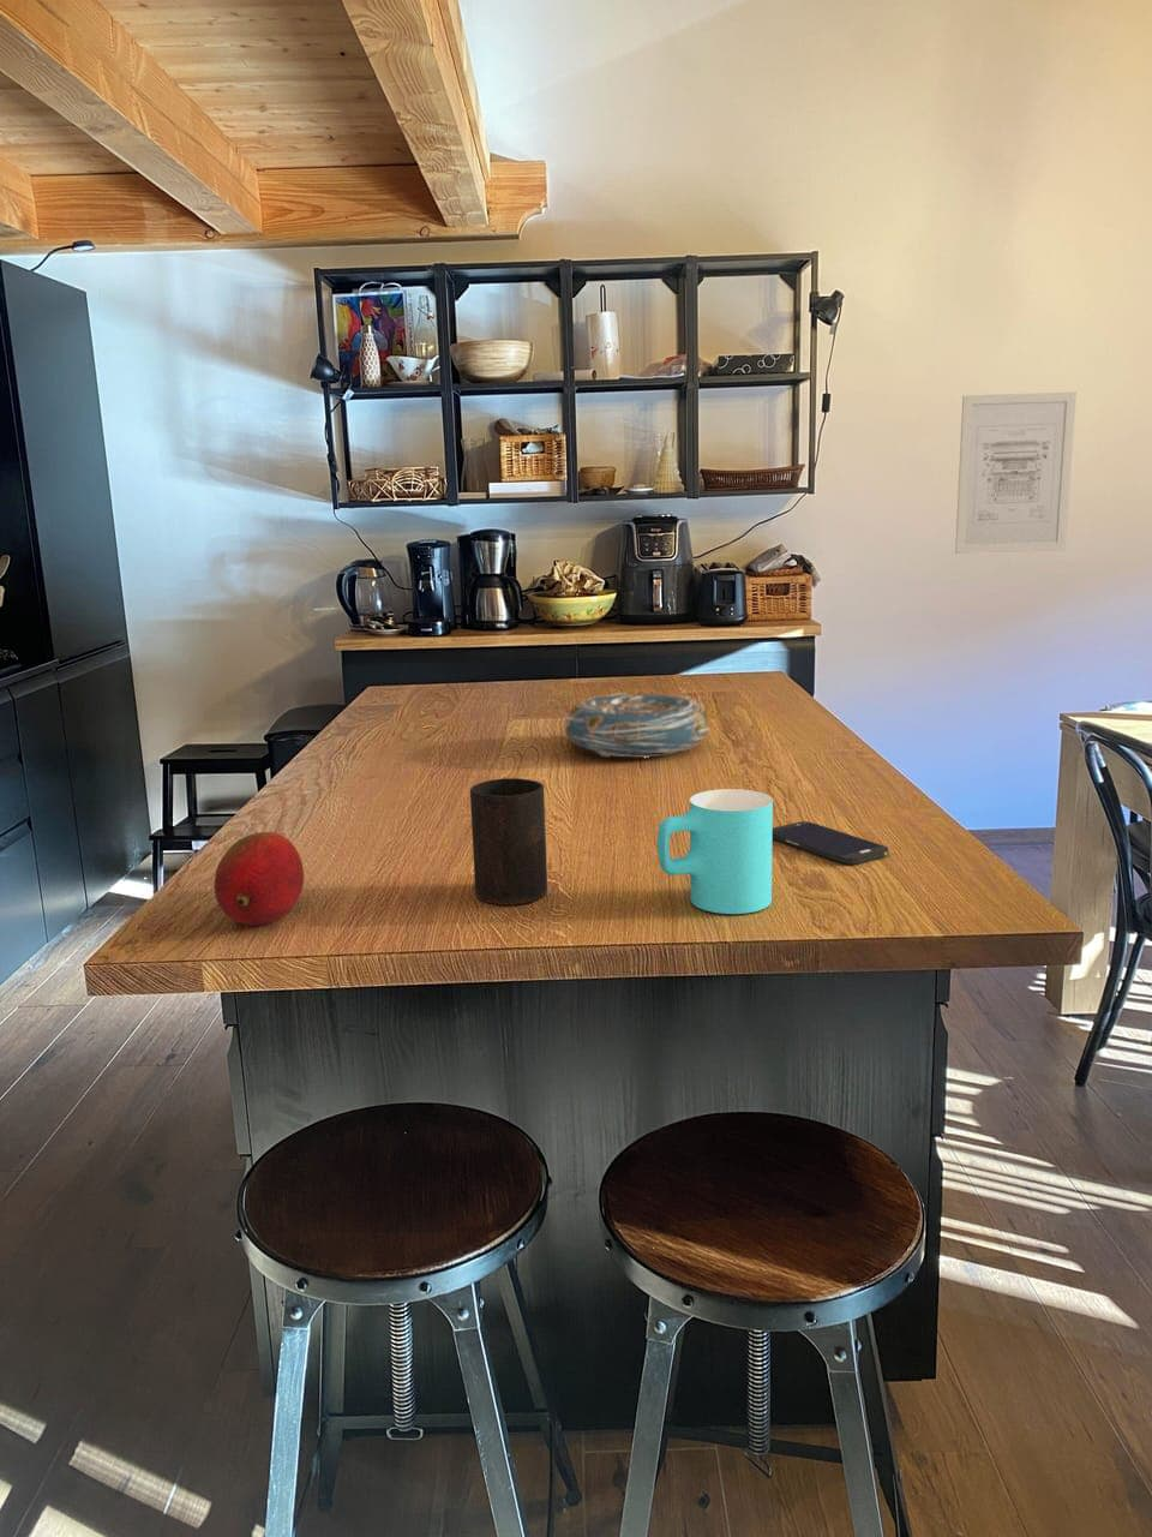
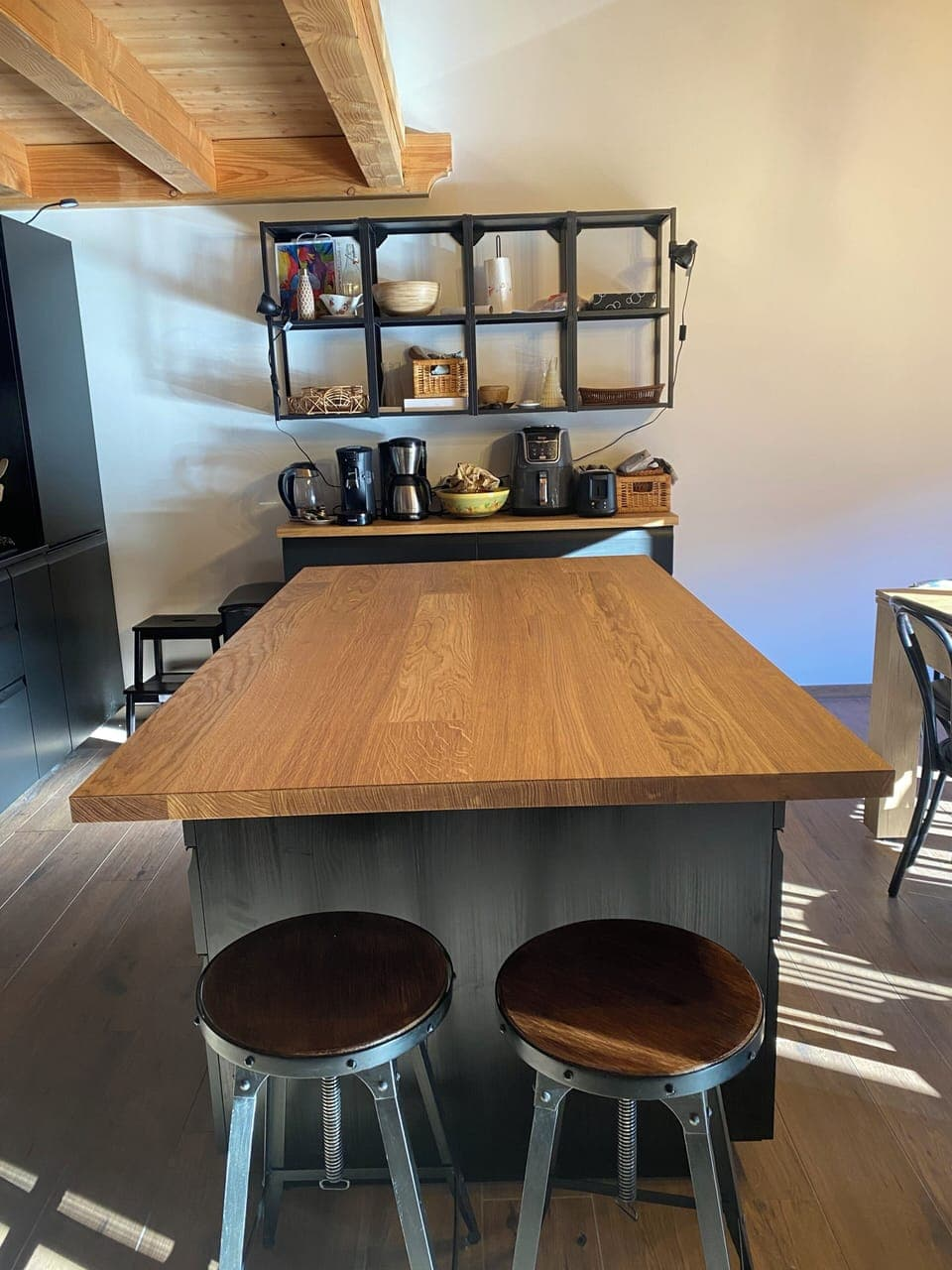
- smartphone [772,821,889,865]
- fruit [214,831,305,927]
- cup [470,777,548,906]
- wall art [954,391,1078,554]
- decorative bowl [563,692,710,759]
- cup [656,788,774,915]
